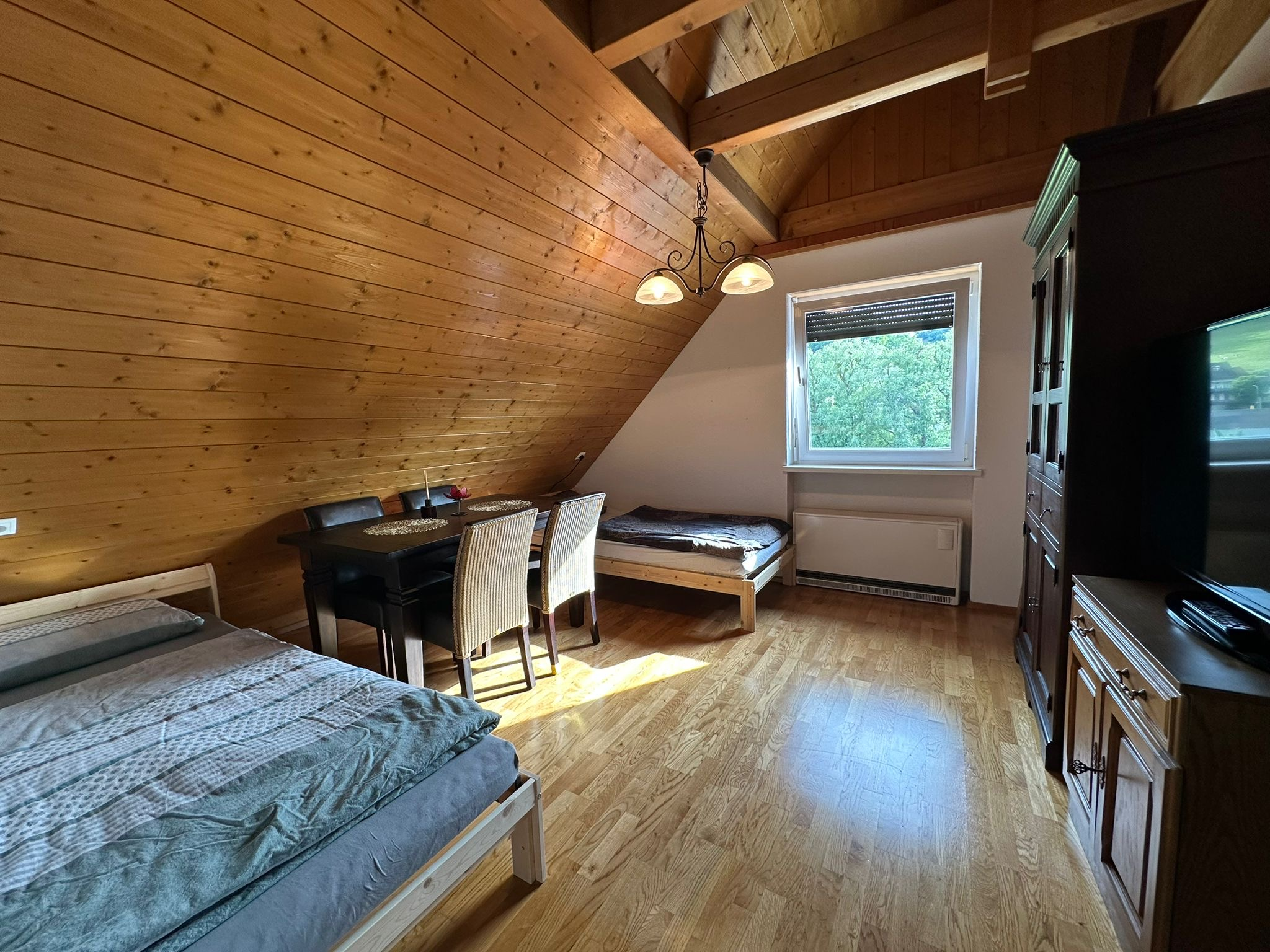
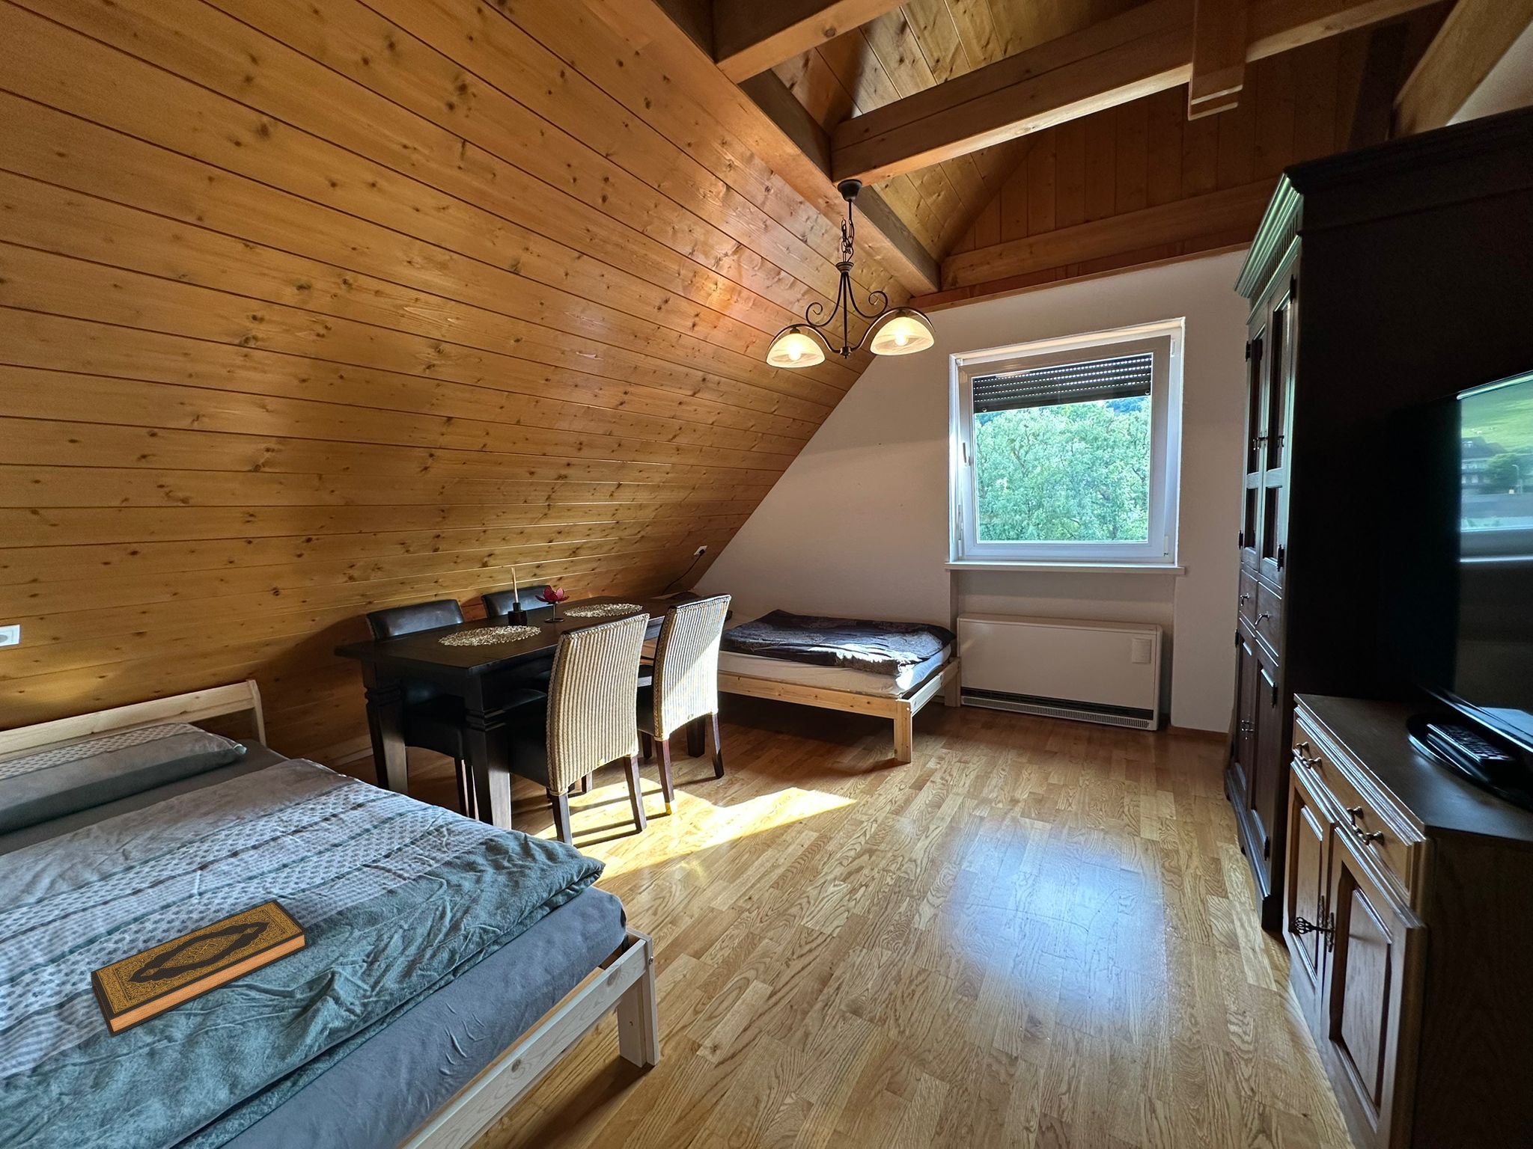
+ hardback book [89,899,310,1038]
